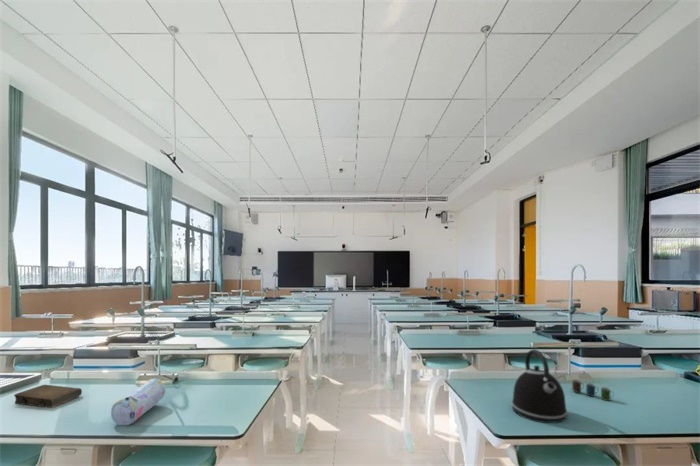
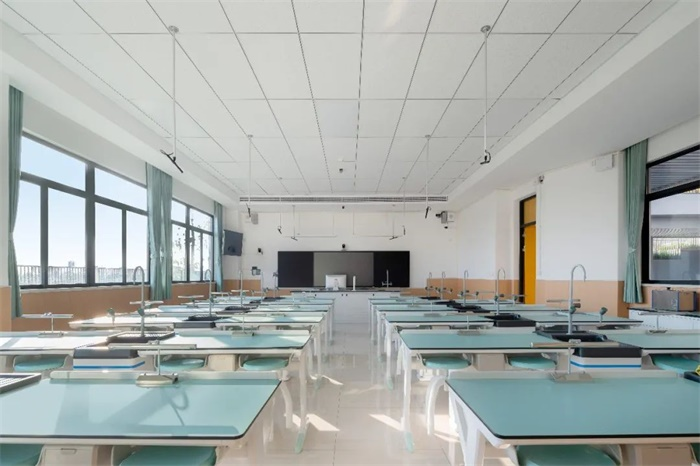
- pencil case [110,378,166,426]
- book [13,384,83,409]
- kettle [510,348,569,424]
- cup [571,379,615,402]
